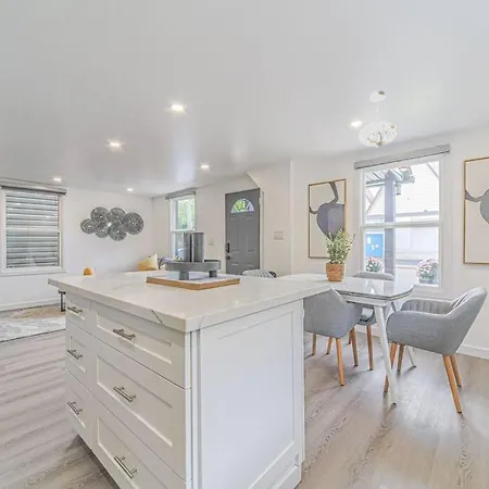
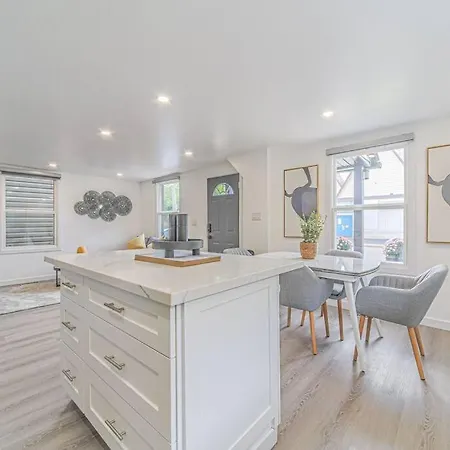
- pendant light [358,90,399,149]
